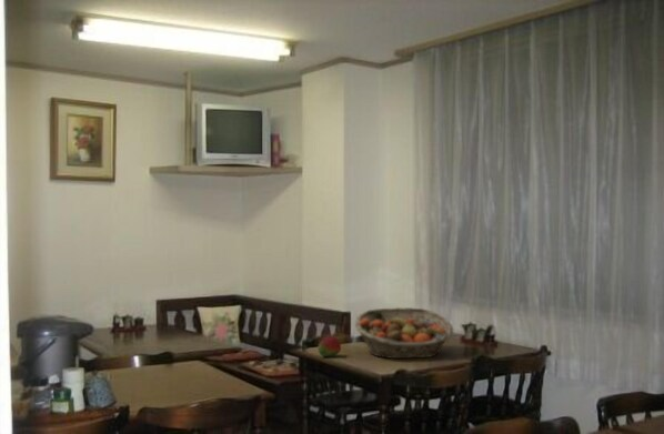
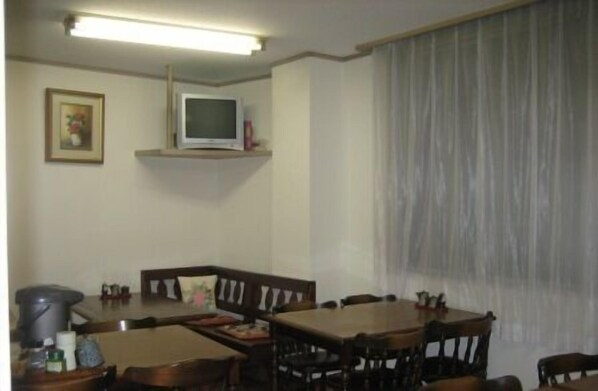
- fruit basket [354,306,454,360]
- fruit [316,335,342,357]
